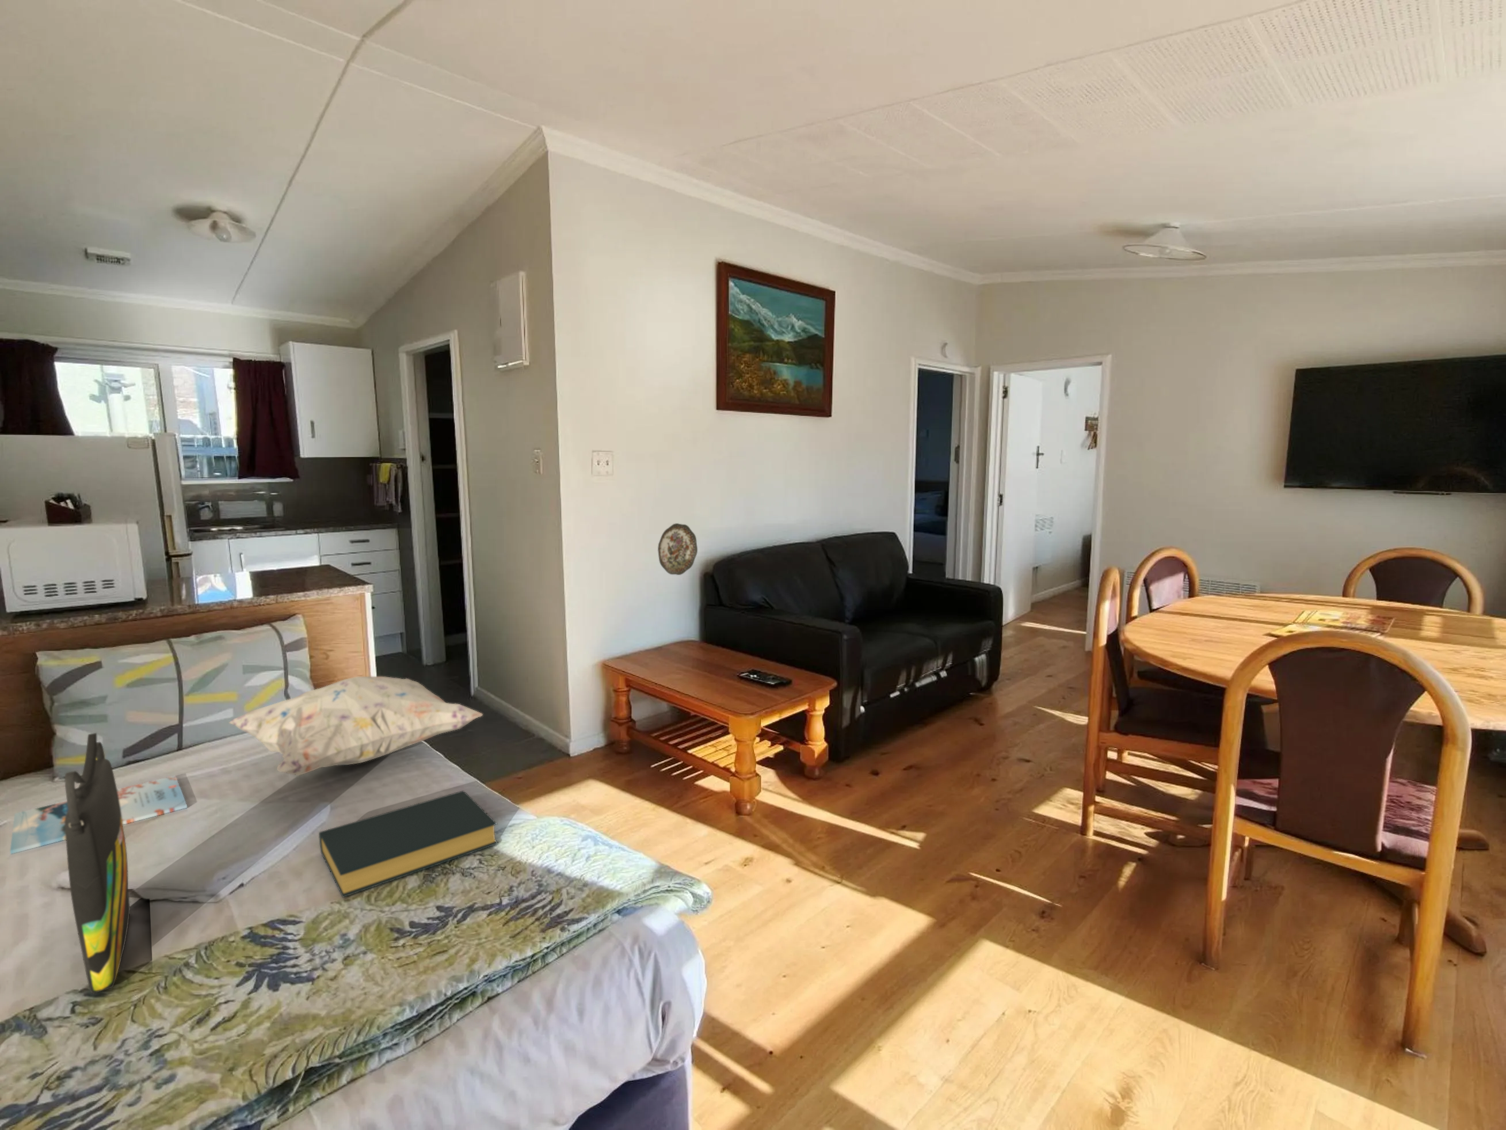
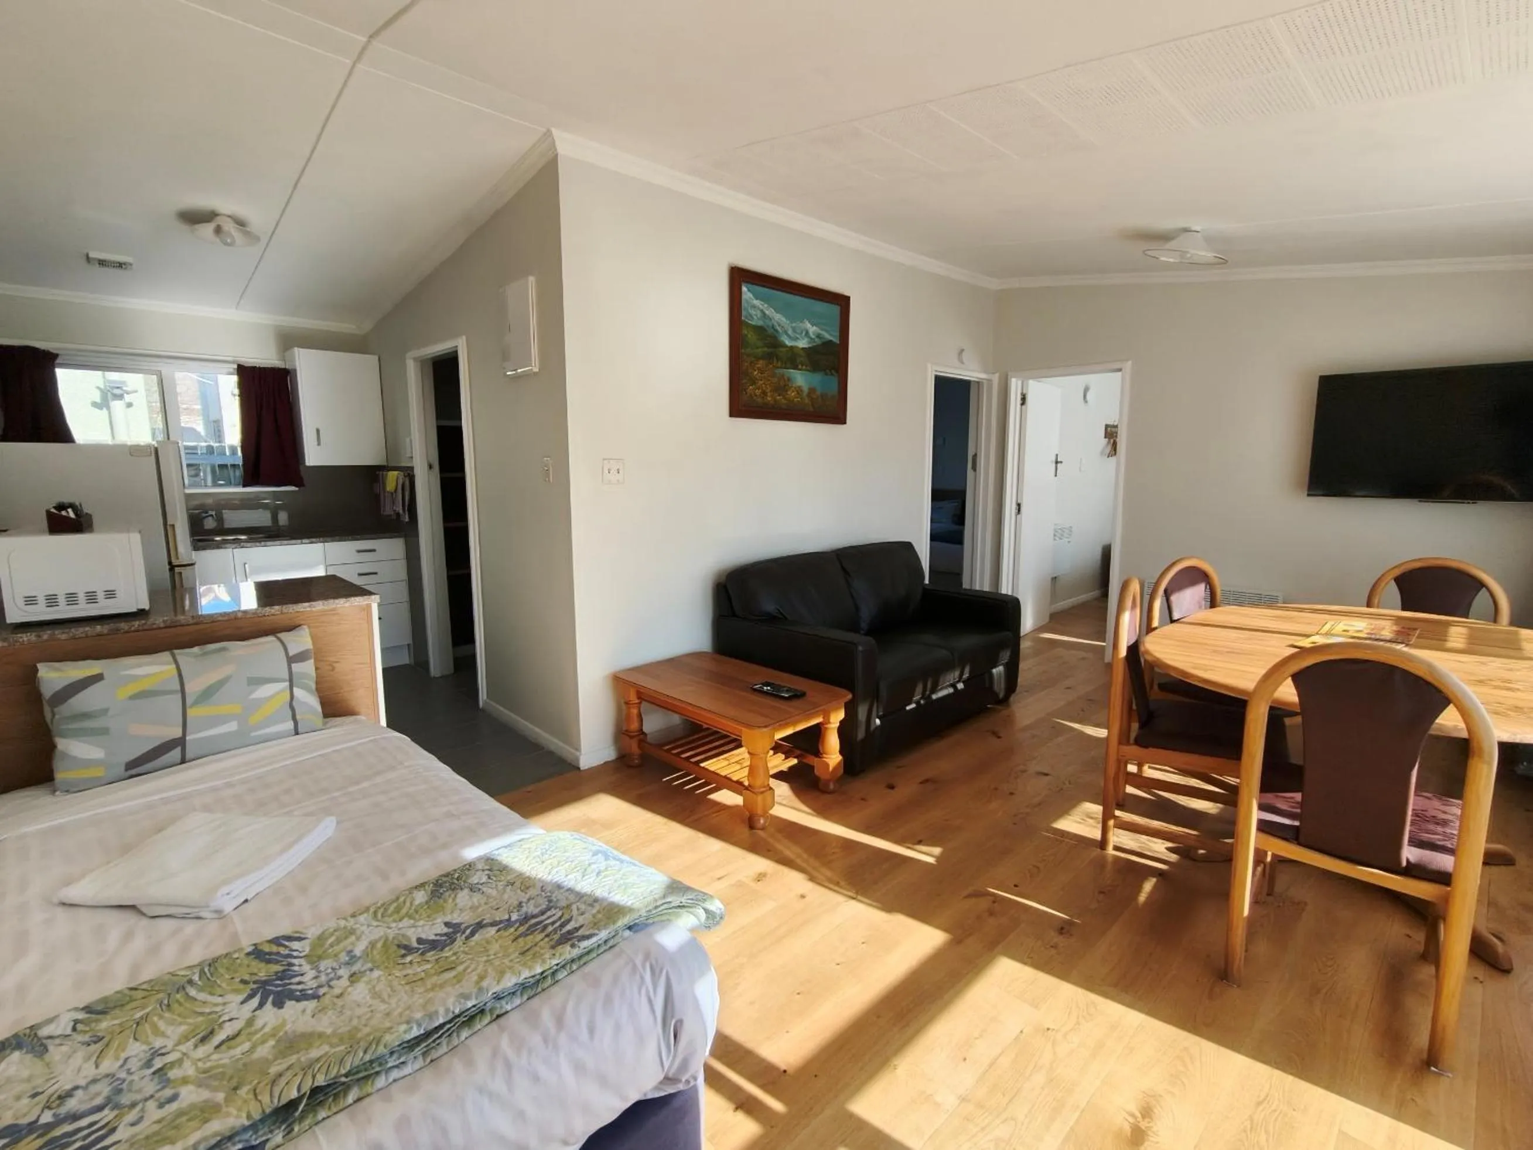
- hardback book [318,789,498,899]
- decorative plate [657,522,698,576]
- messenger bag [64,732,131,995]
- magazine [9,775,188,855]
- decorative pillow [229,675,483,776]
